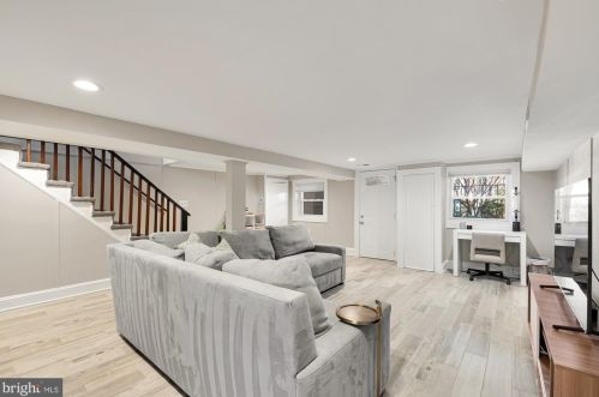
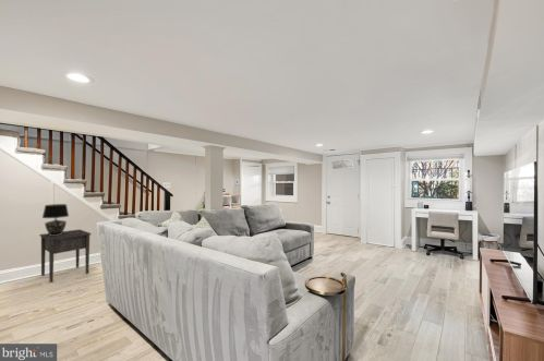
+ nightstand [38,228,93,284]
+ table lamp [41,203,70,236]
